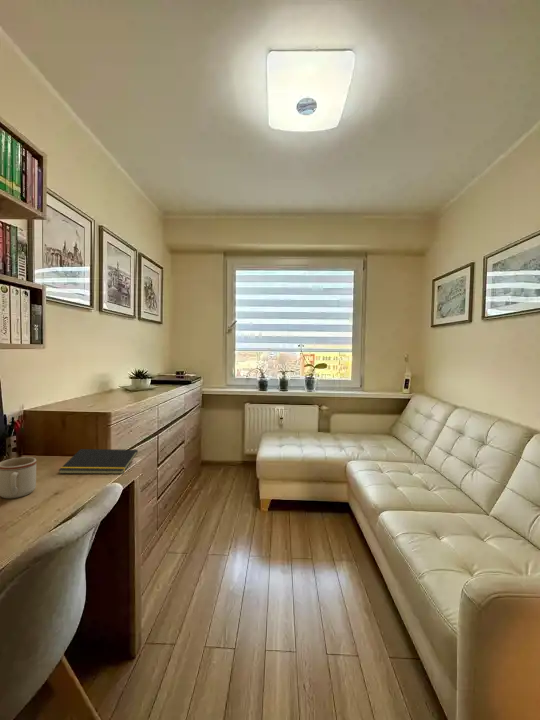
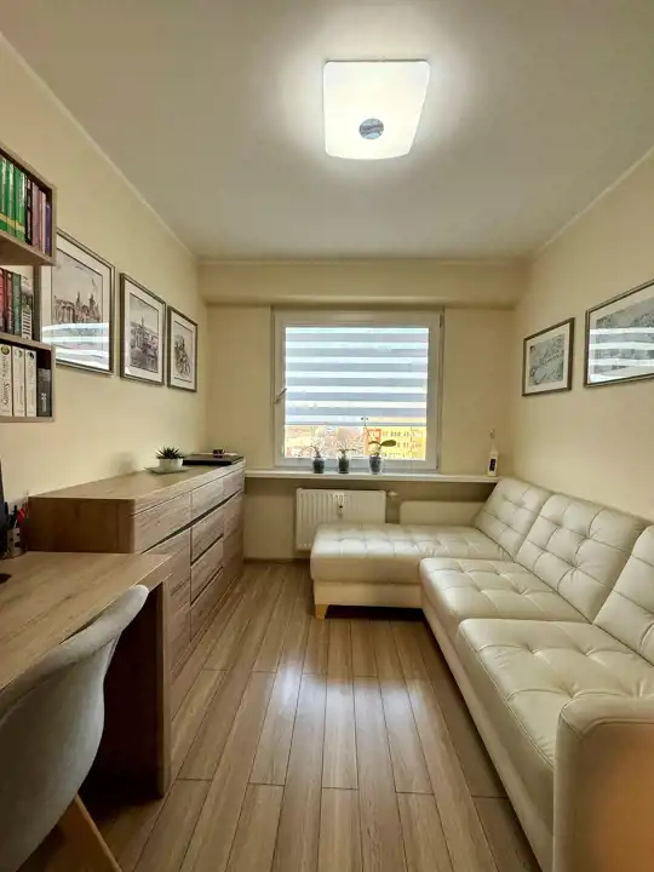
- mug [0,456,37,499]
- notepad [58,448,139,475]
